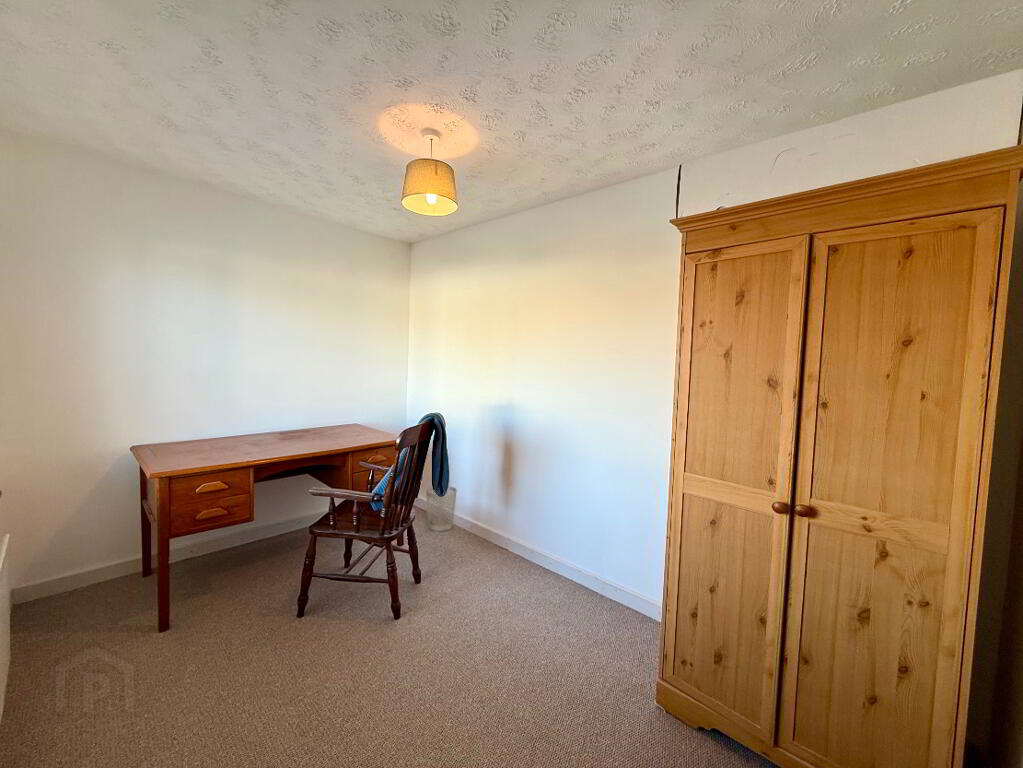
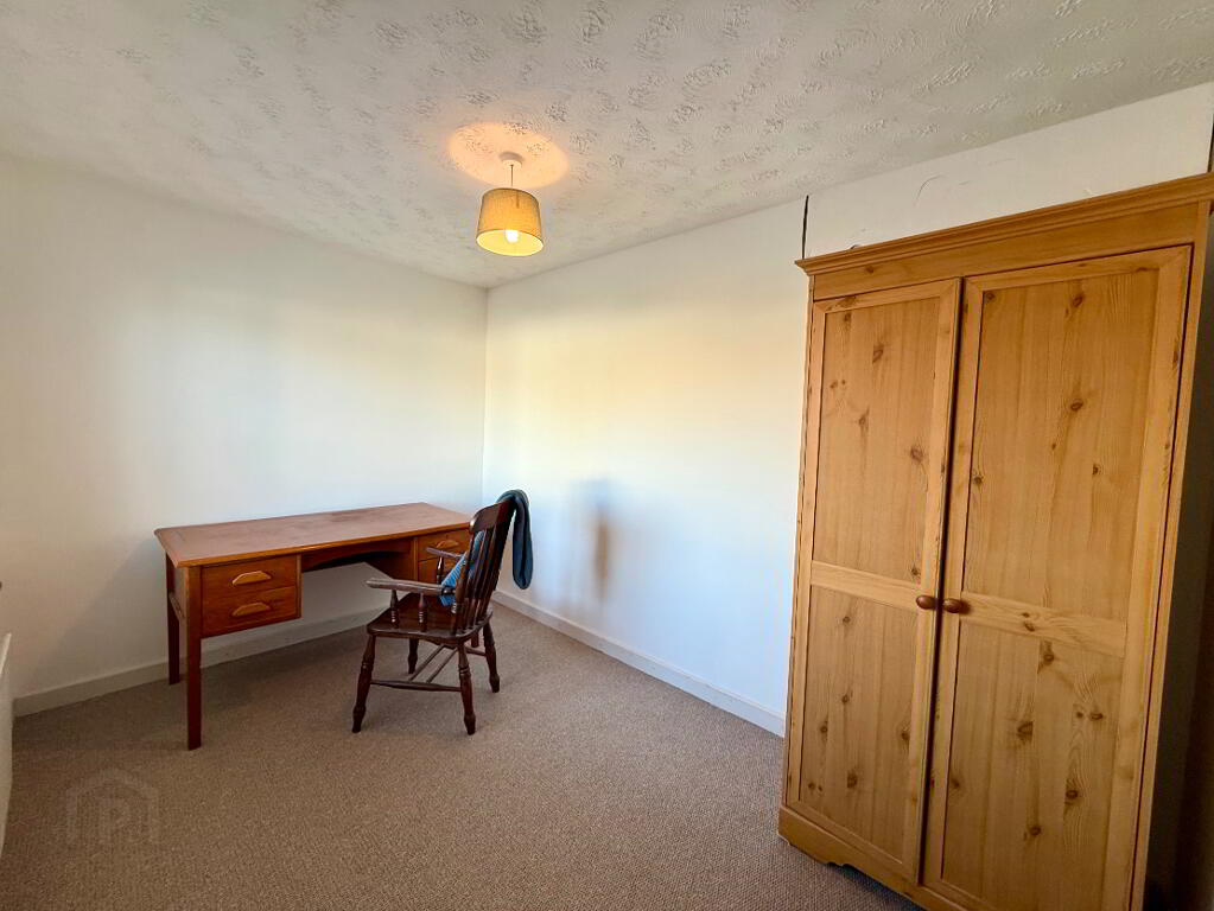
- wastebasket [425,485,458,532]
